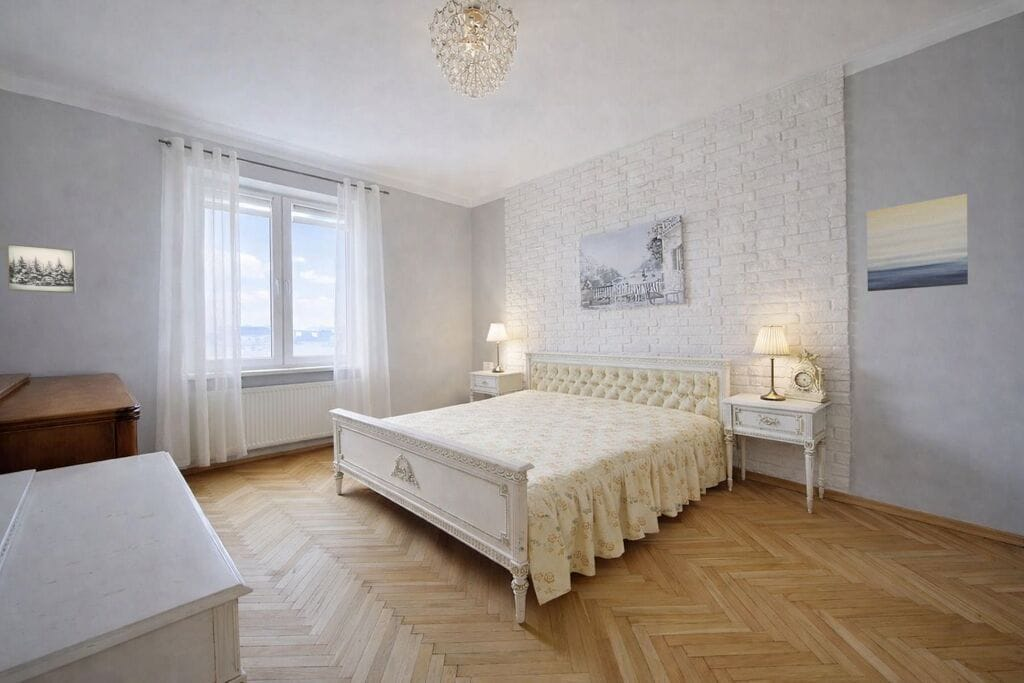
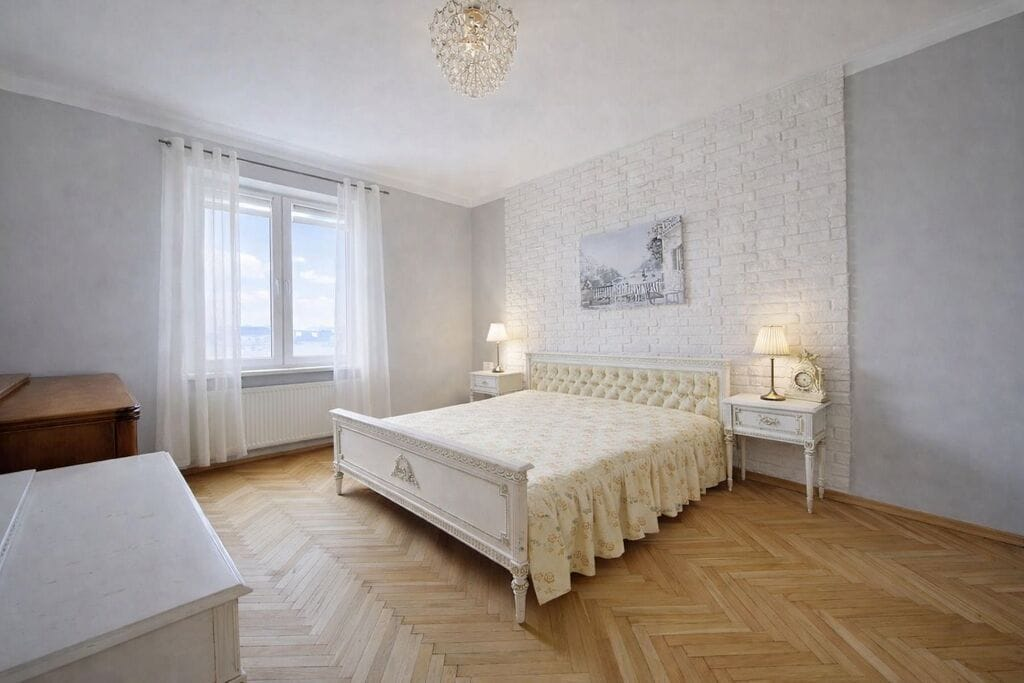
- wall art [866,193,969,292]
- wall art [6,243,76,294]
